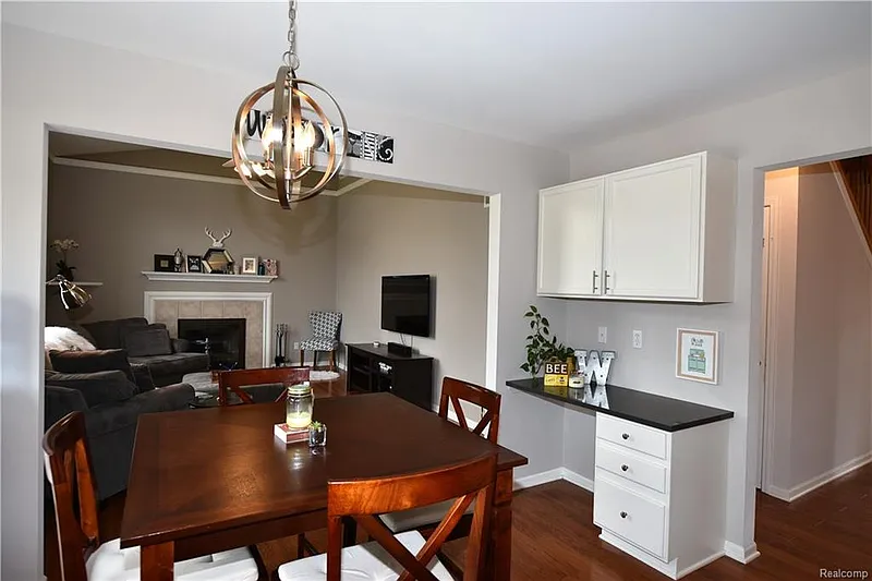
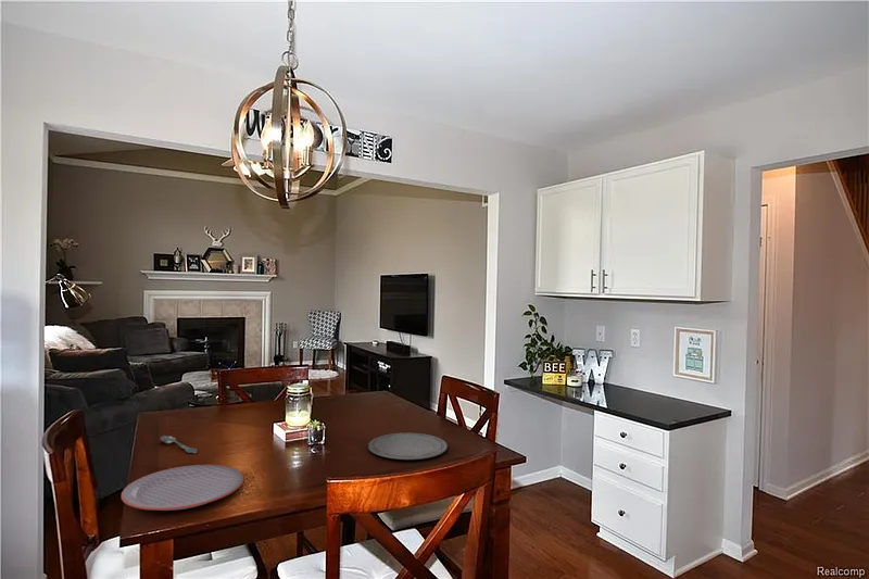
+ spoon [160,435,198,454]
+ plate [121,464,244,512]
+ plate [367,431,449,461]
